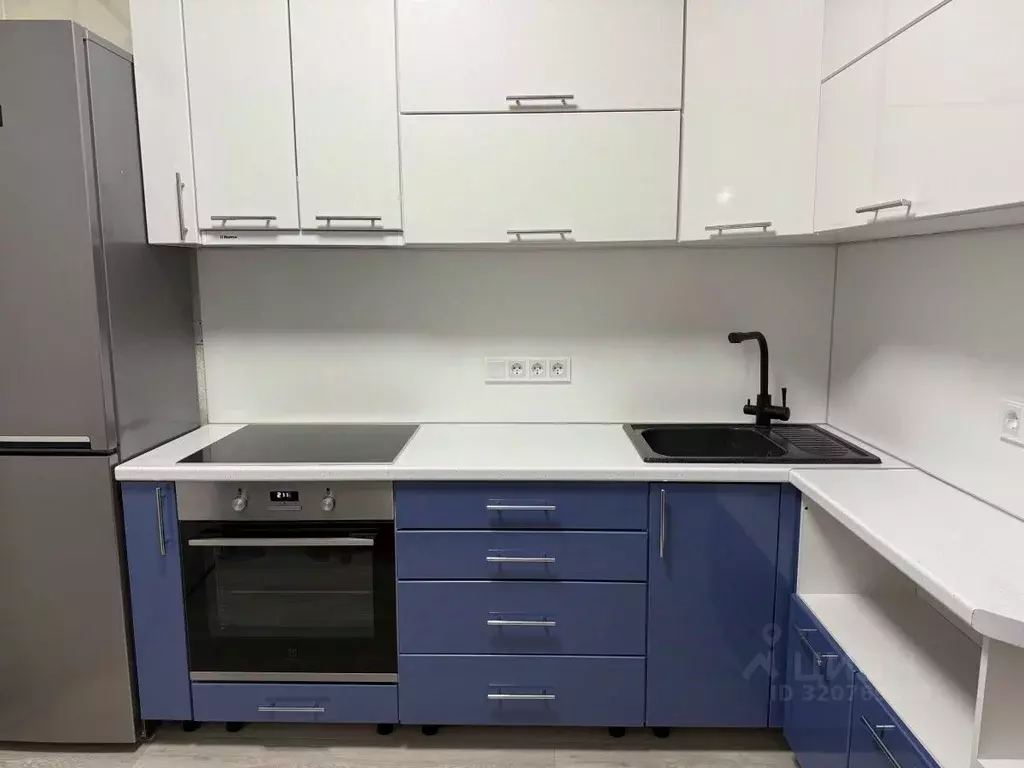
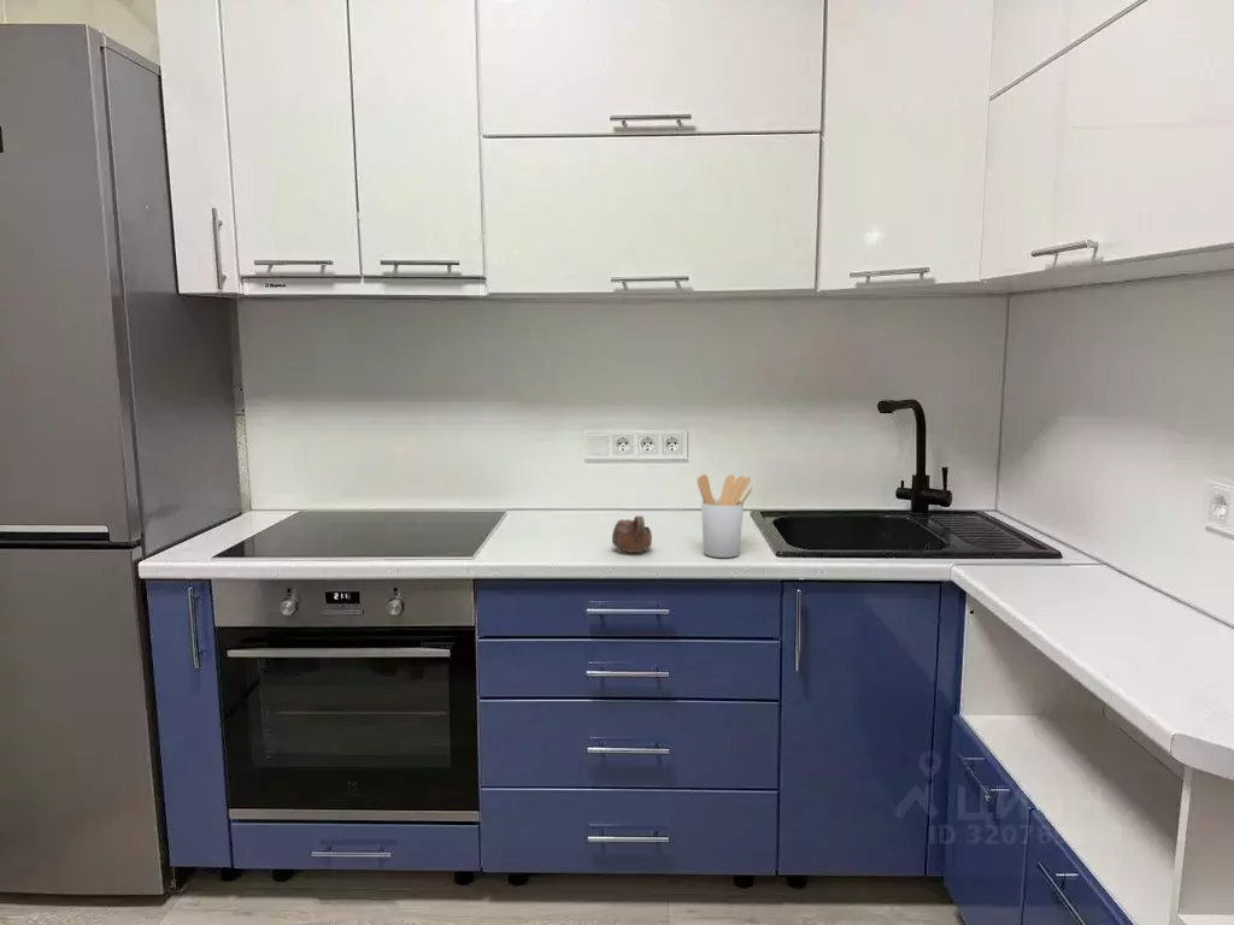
+ utensil holder [697,473,753,559]
+ cup [611,514,653,554]
